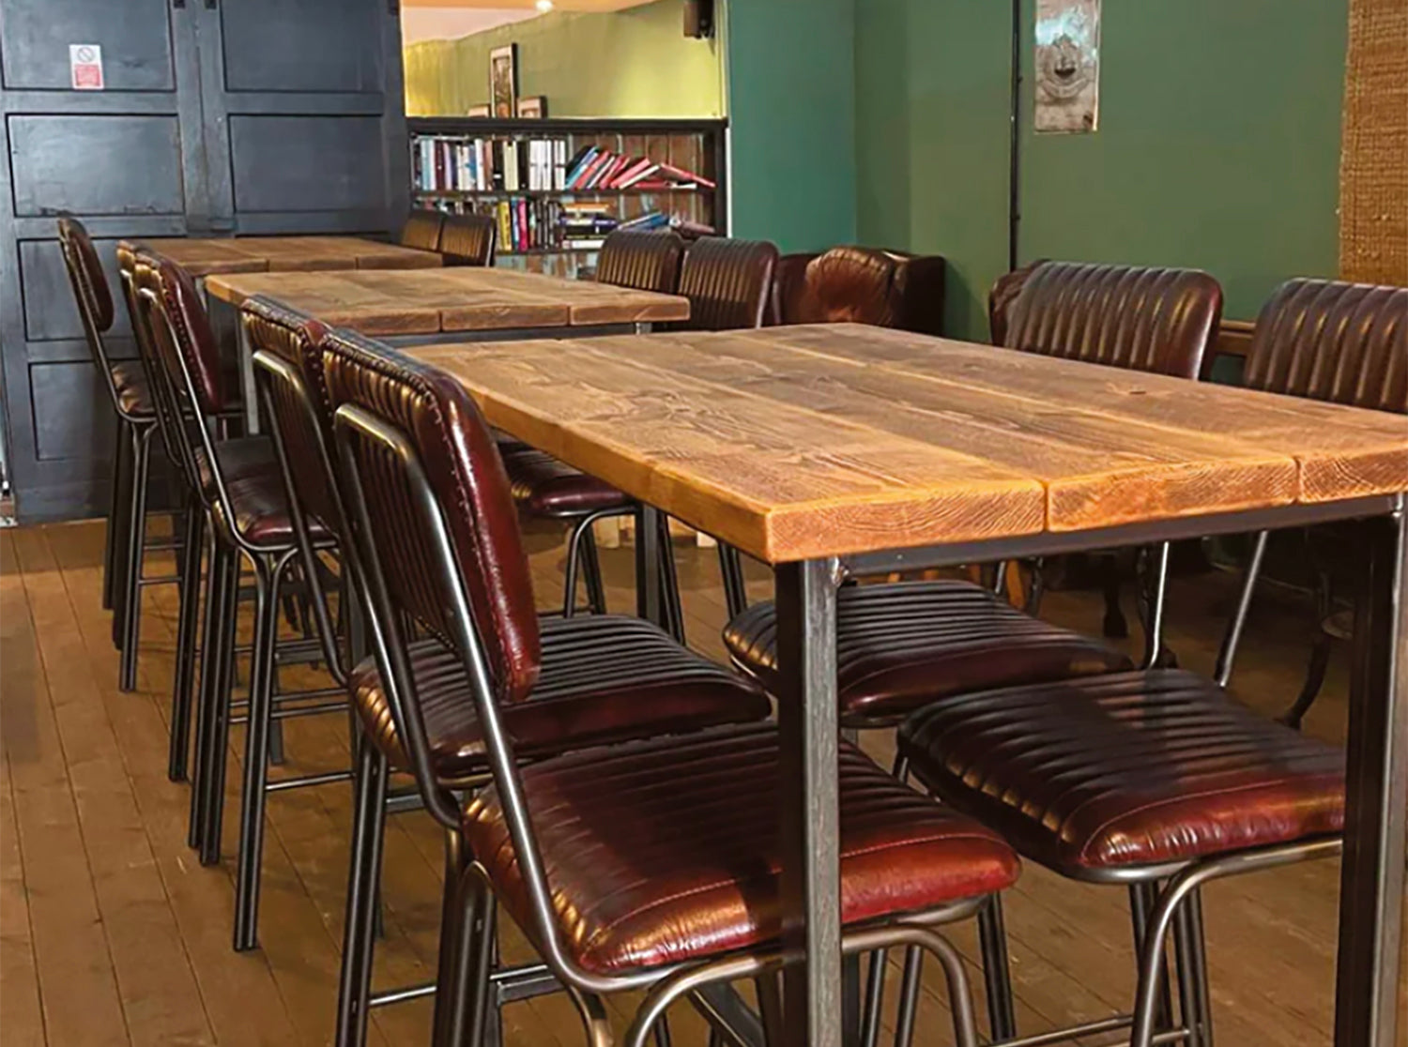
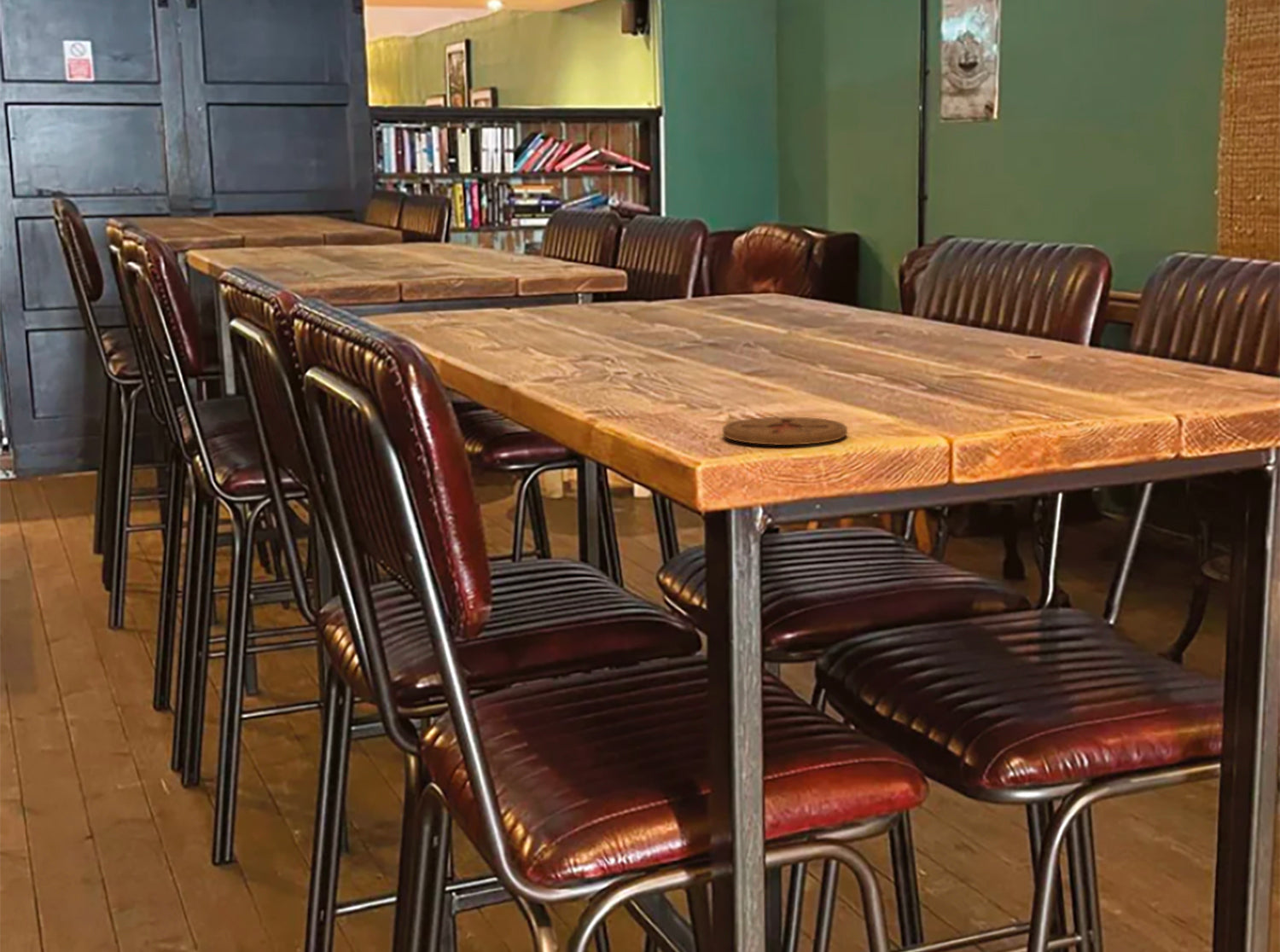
+ coaster [722,416,848,446]
